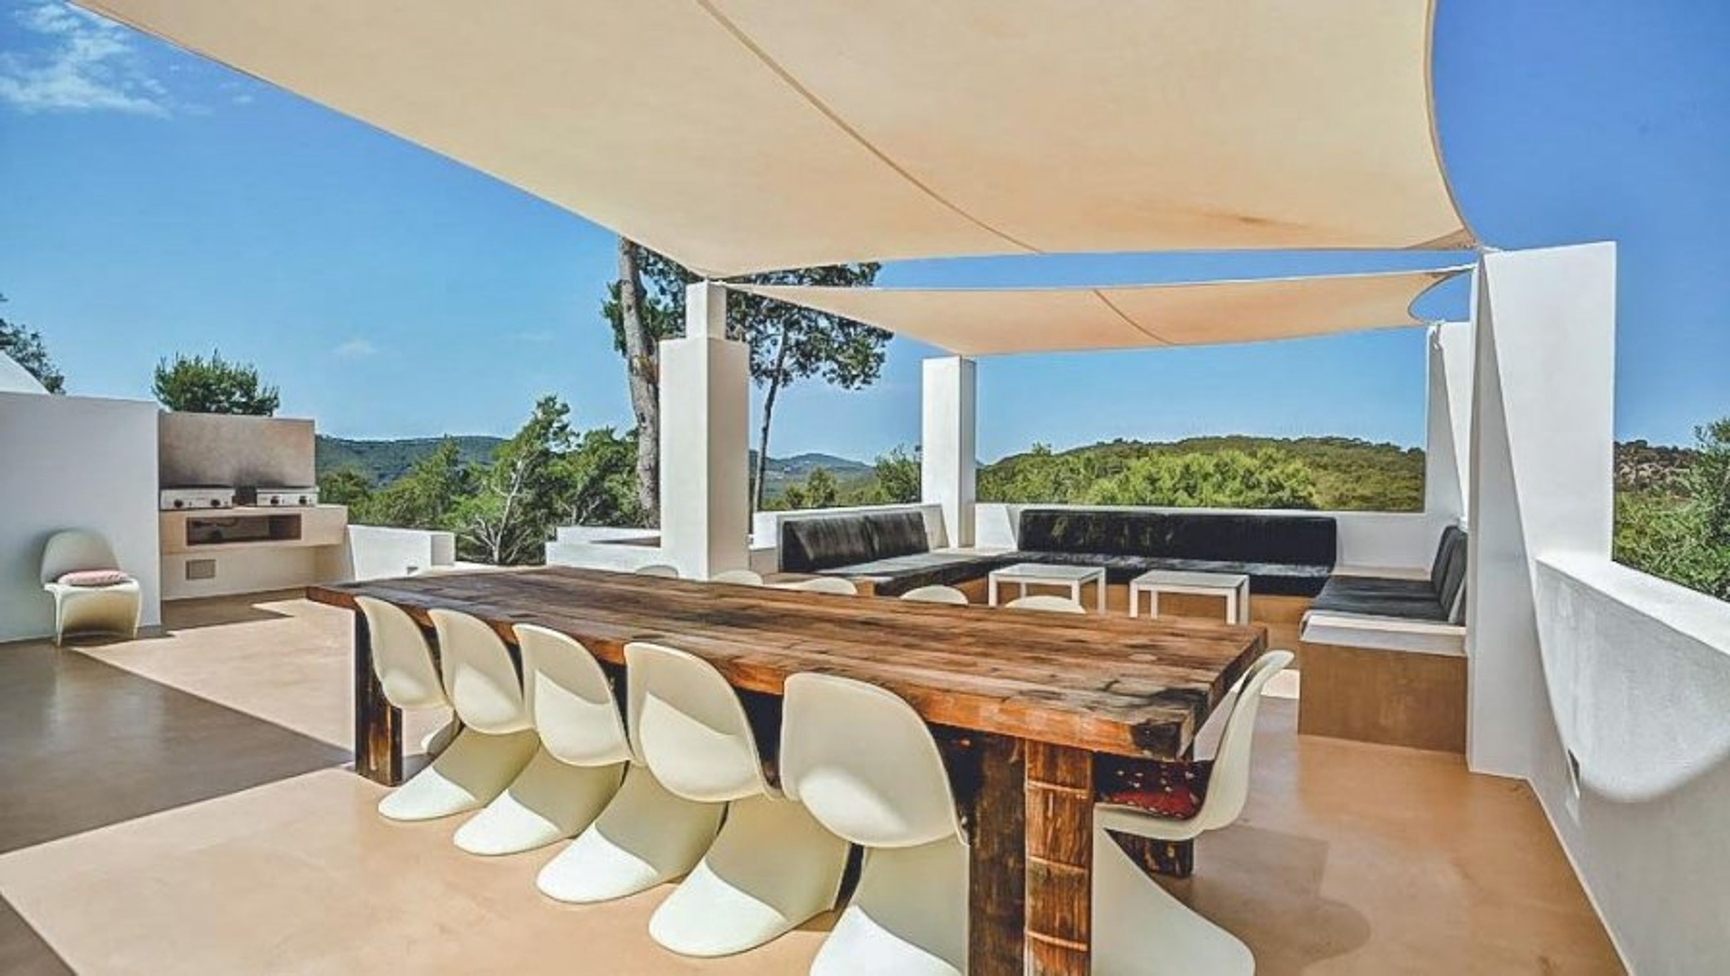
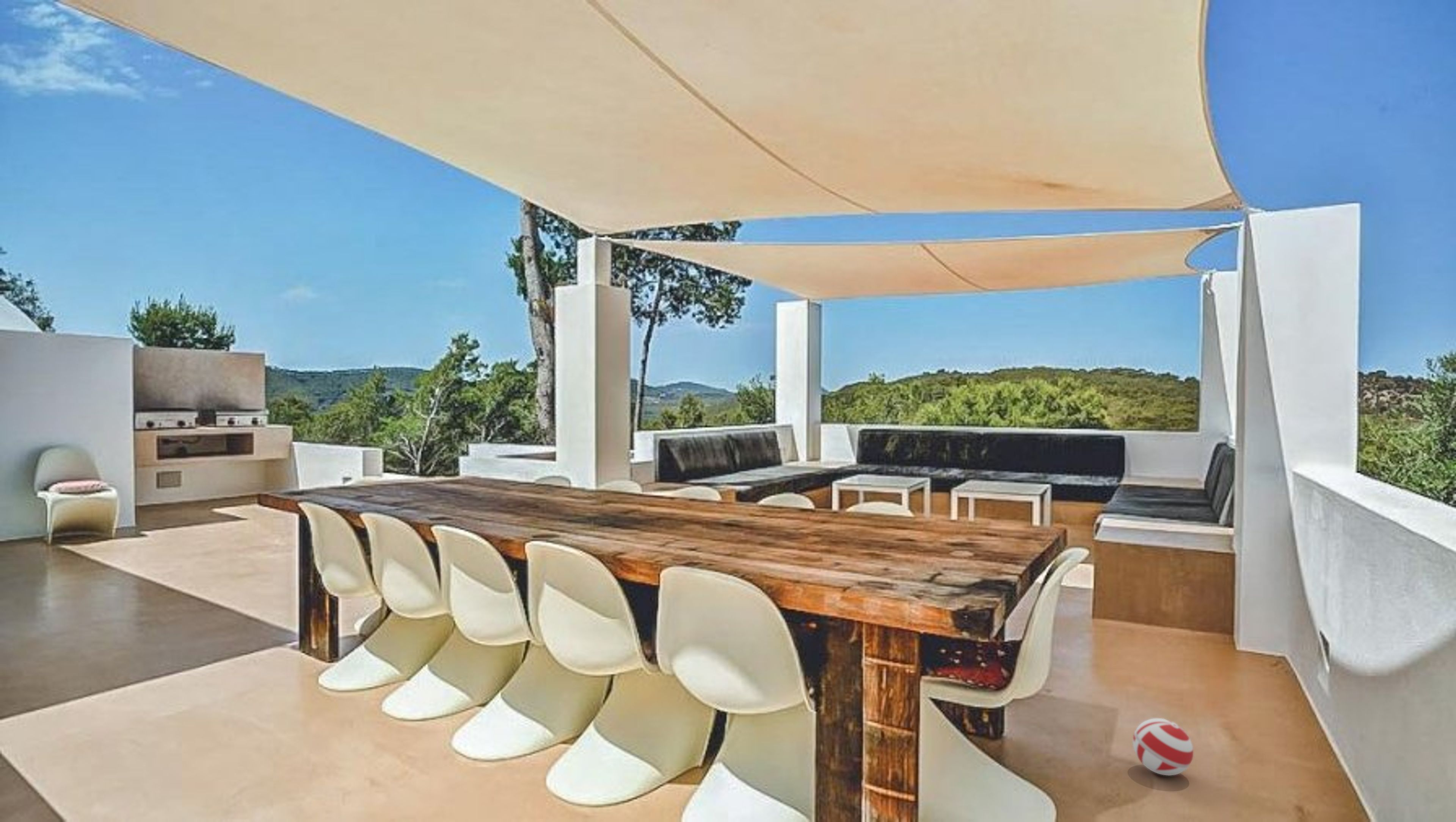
+ ball [1133,718,1194,776]
